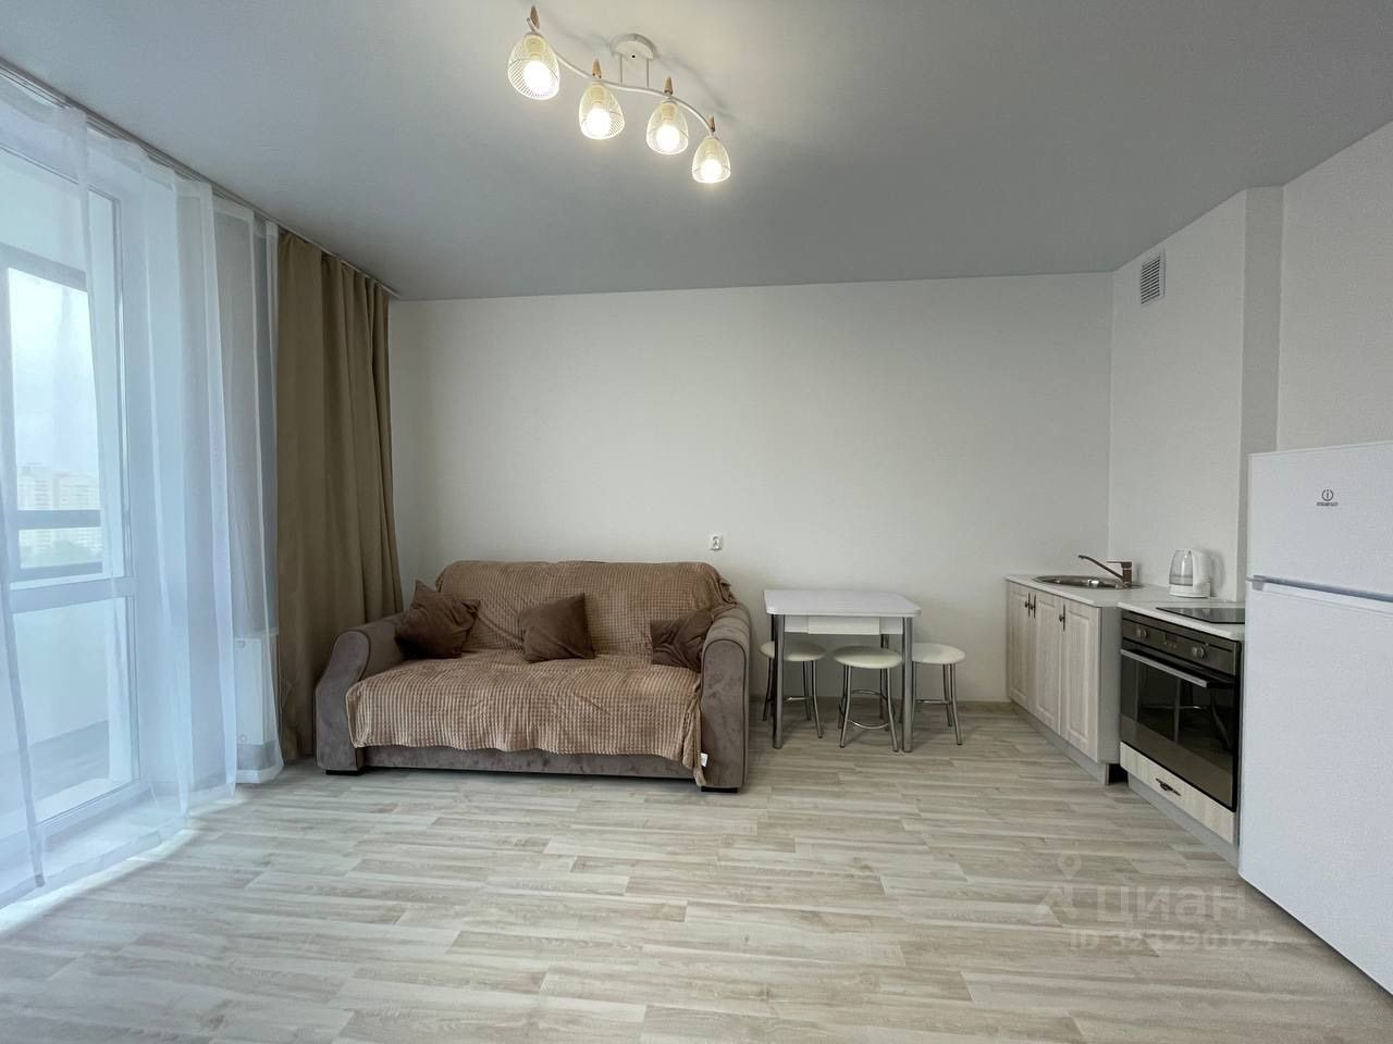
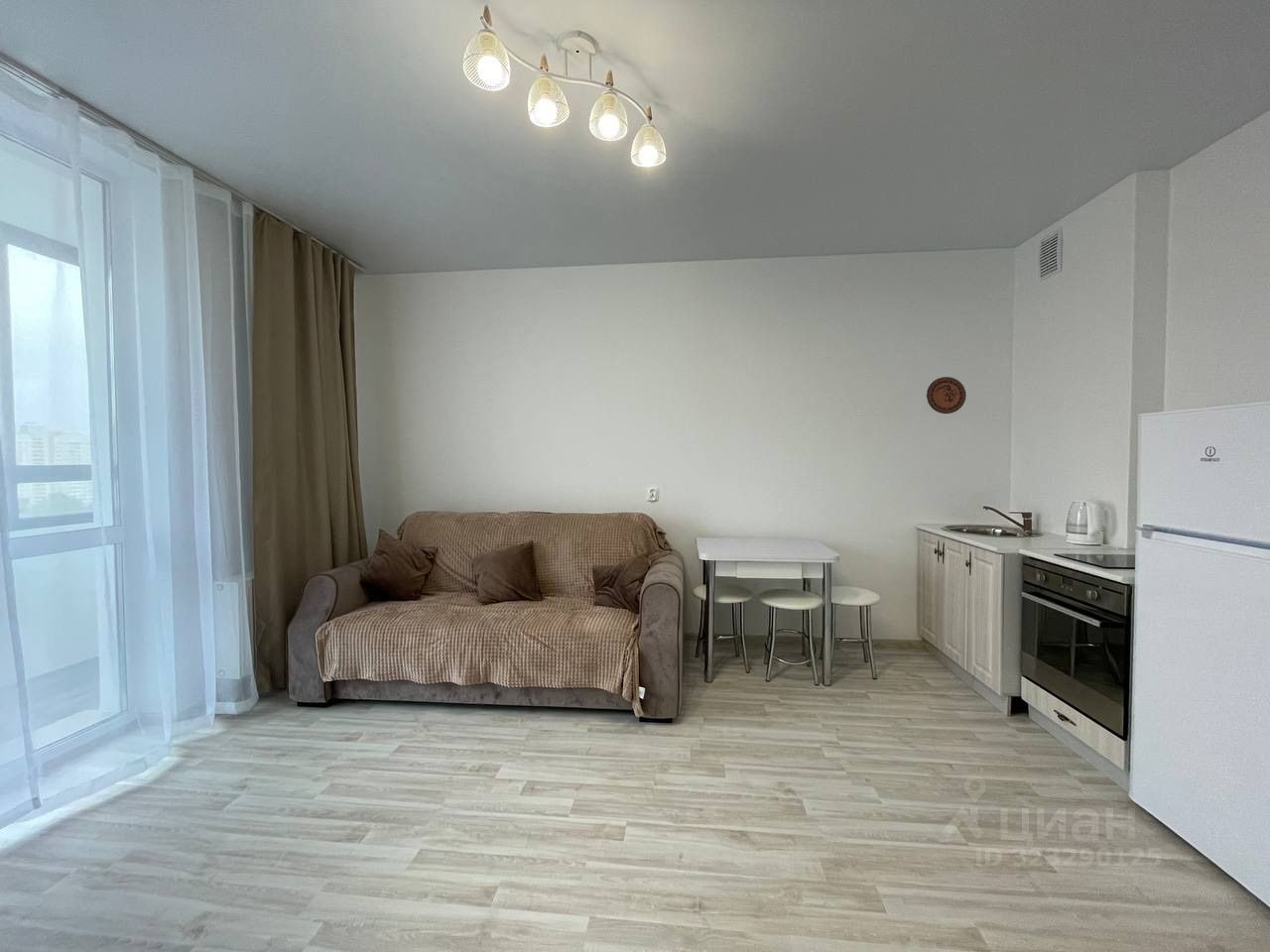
+ decorative plate [926,376,967,415]
